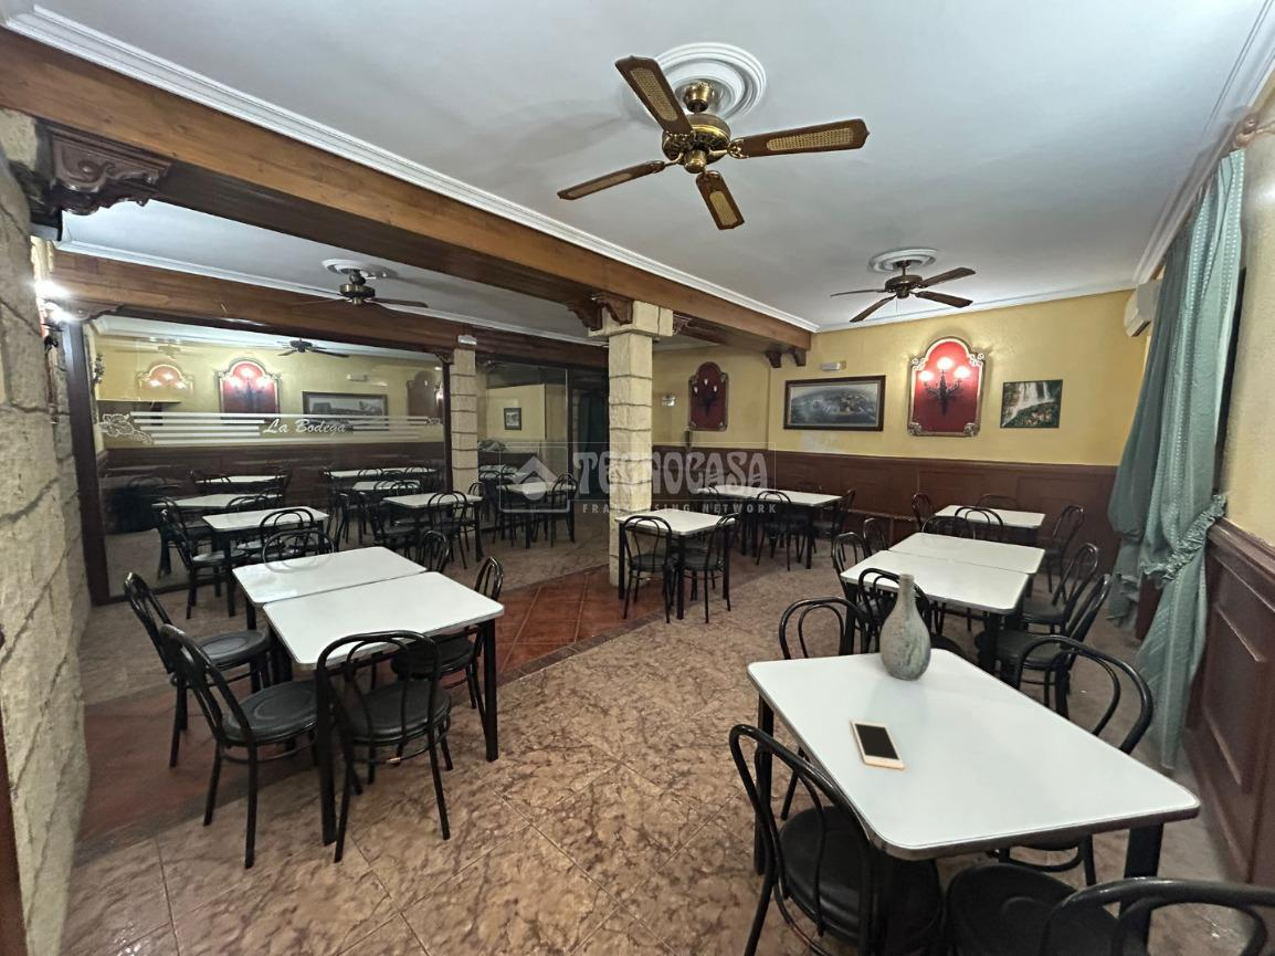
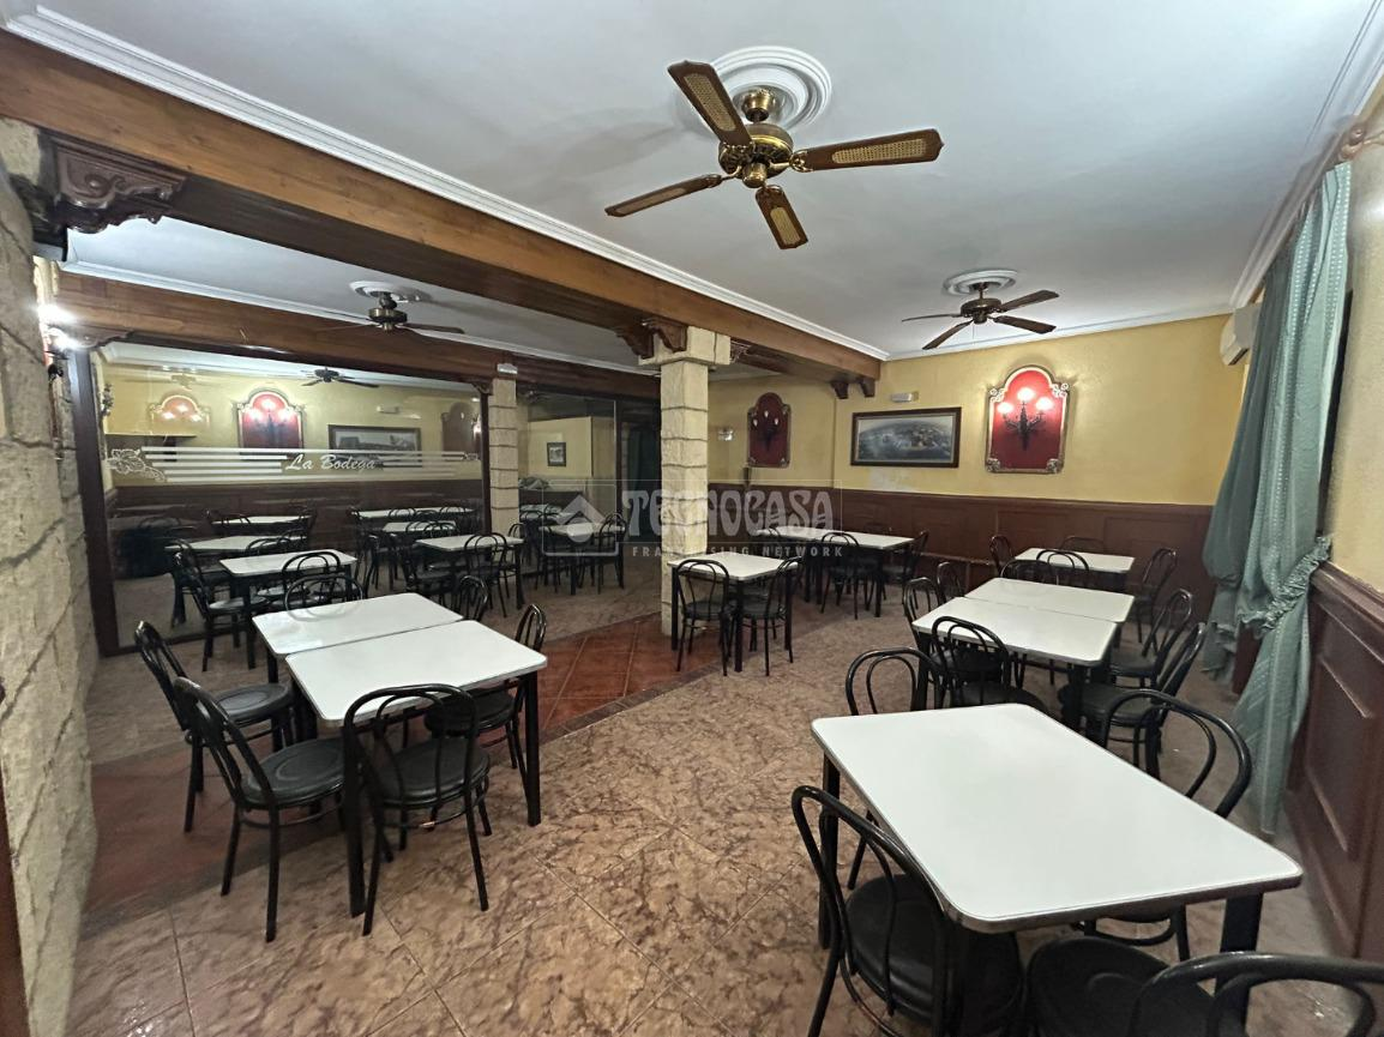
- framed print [999,378,1064,430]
- vase [878,572,932,681]
- cell phone [851,719,905,770]
